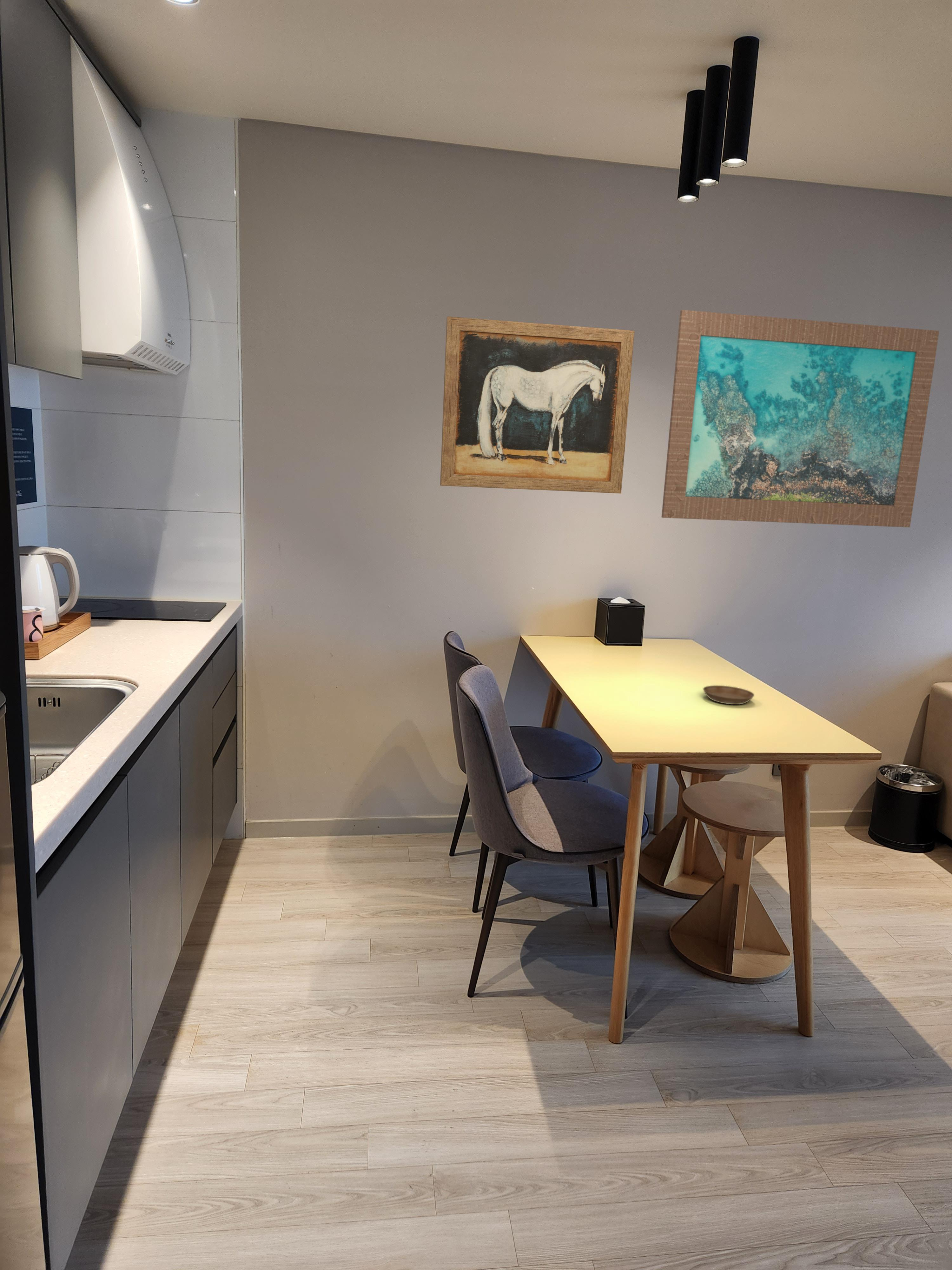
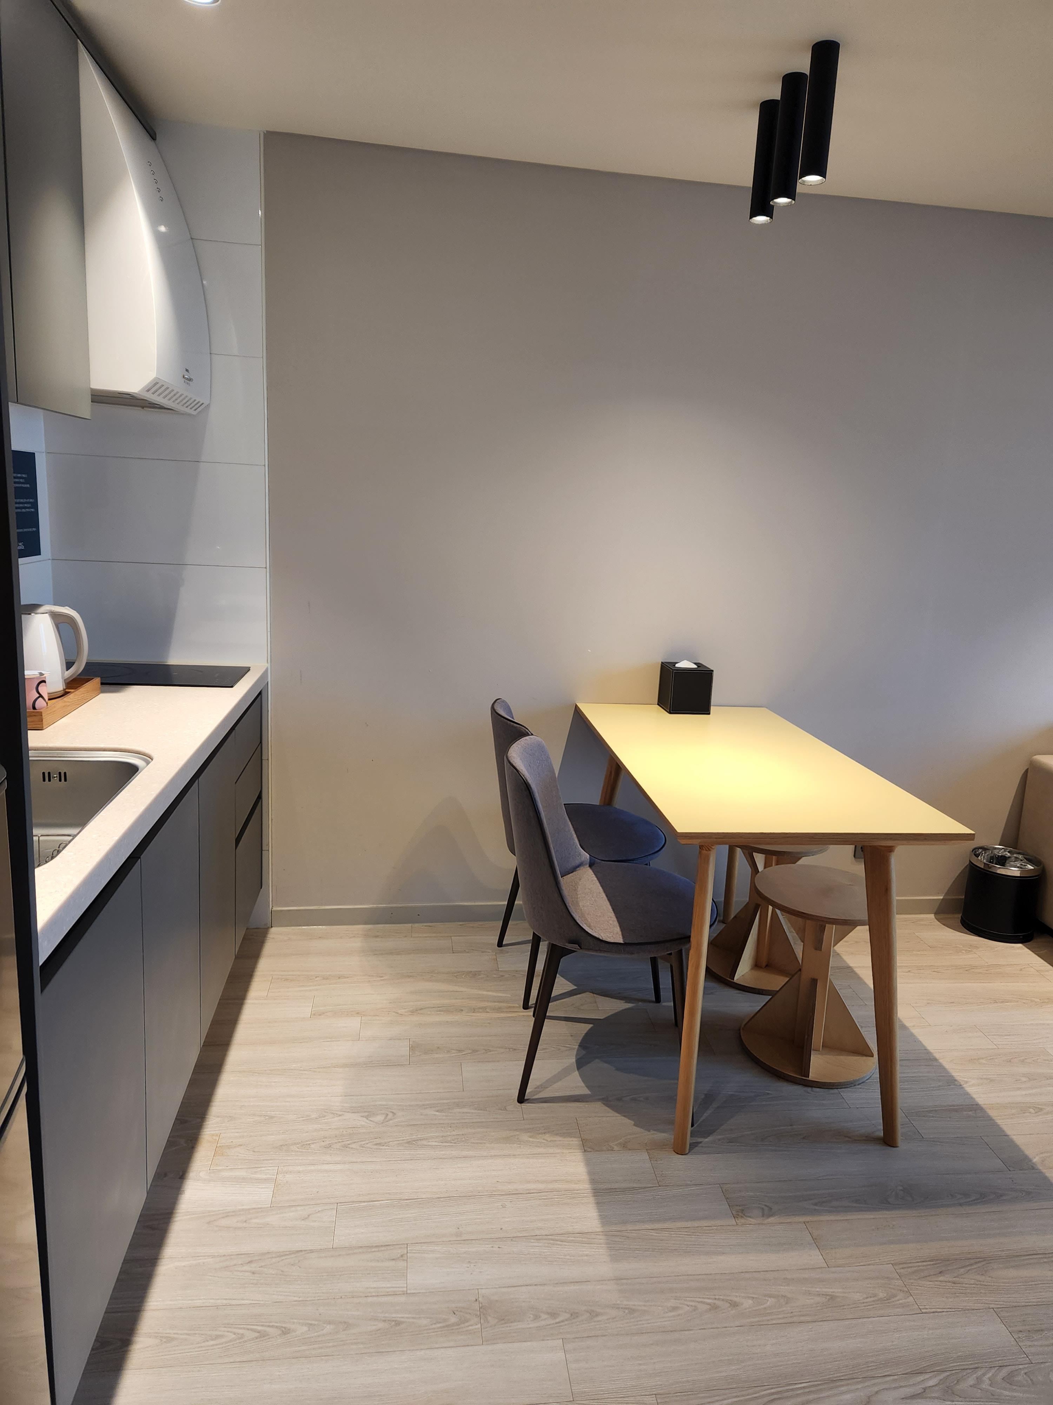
- saucer [703,685,755,705]
- wall art [440,316,635,494]
- wall art [661,310,940,528]
